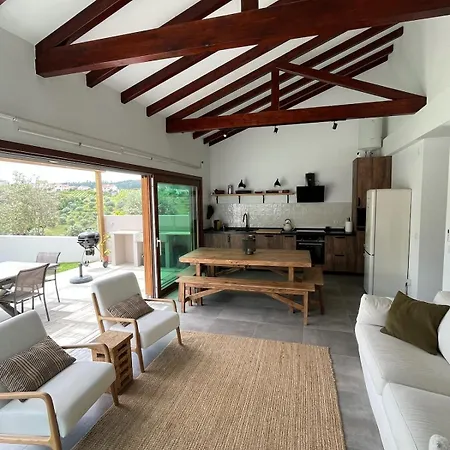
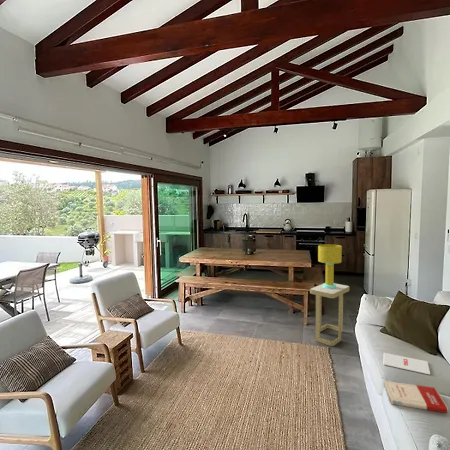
+ book [383,380,449,414]
+ side table [309,282,350,347]
+ table lamp [317,243,343,289]
+ magazine [382,352,431,375]
